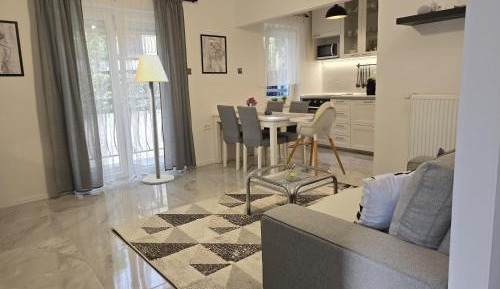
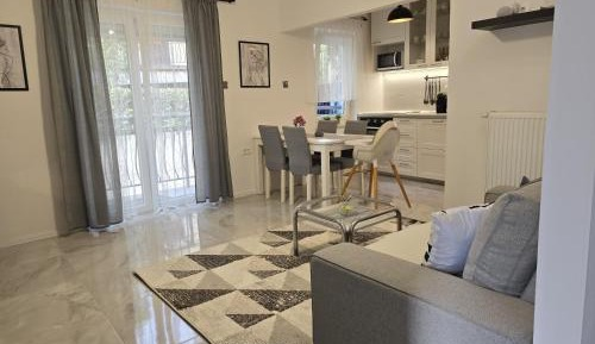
- floor lamp [133,54,175,185]
